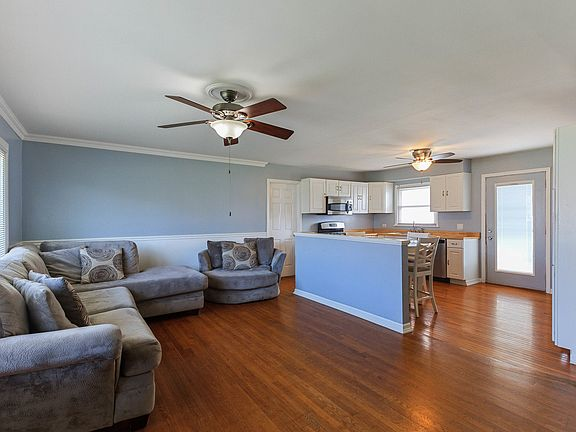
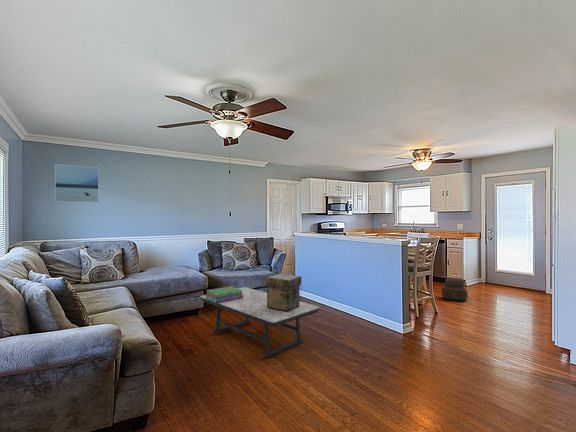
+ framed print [54,163,100,204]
+ satchel [441,276,469,302]
+ decorative box [265,273,302,312]
+ coffee table [199,286,321,359]
+ stack of books [205,286,243,303]
